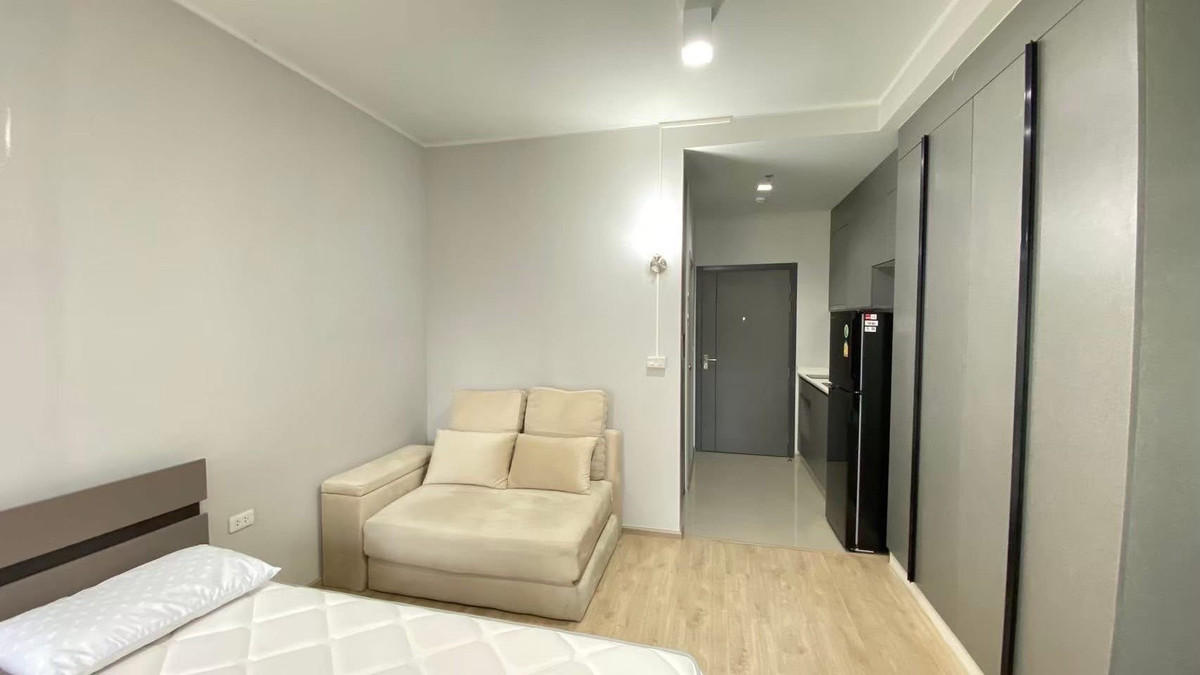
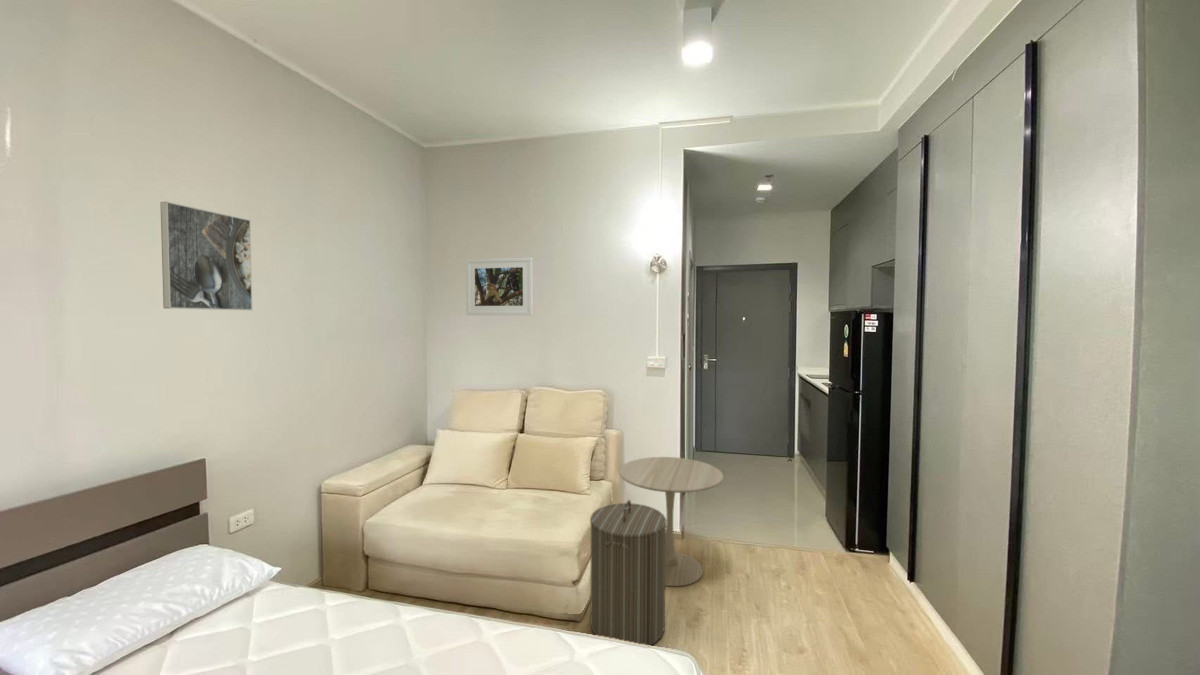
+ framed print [465,256,534,316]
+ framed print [159,201,253,311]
+ side table [618,456,724,587]
+ laundry hamper [589,499,667,646]
